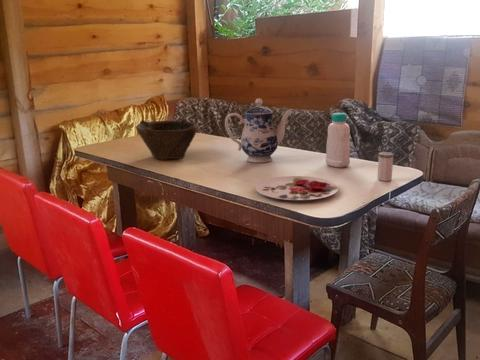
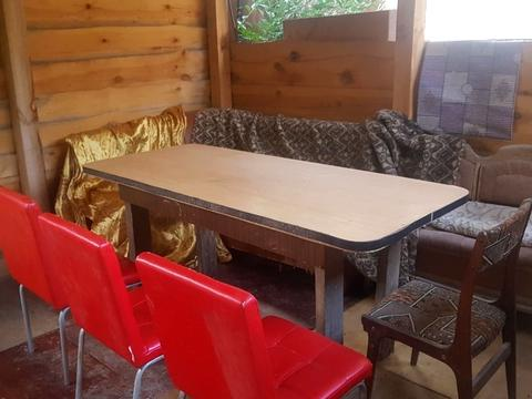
- bottle [325,112,351,169]
- bowl [135,118,200,161]
- salt shaker [376,151,395,182]
- plate [254,175,340,201]
- teapot [224,98,294,164]
